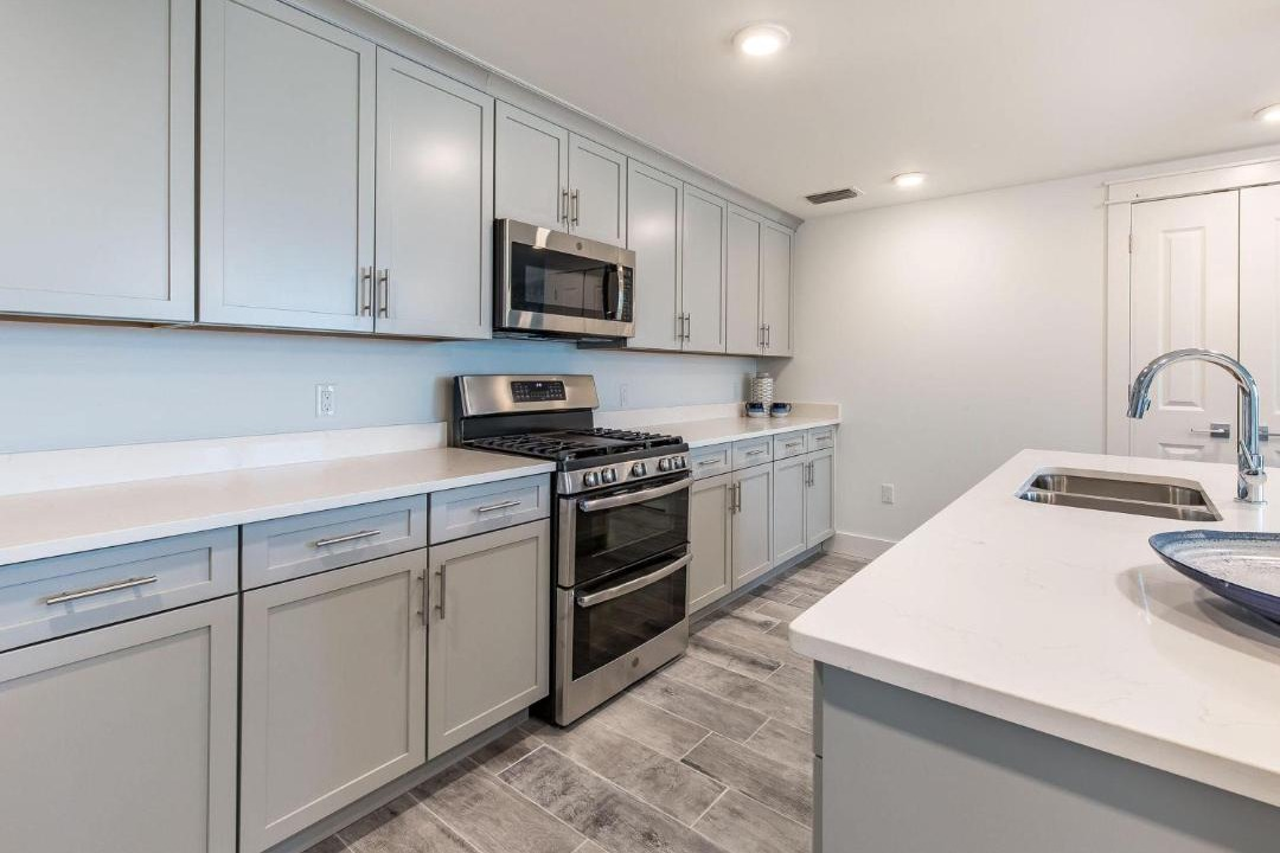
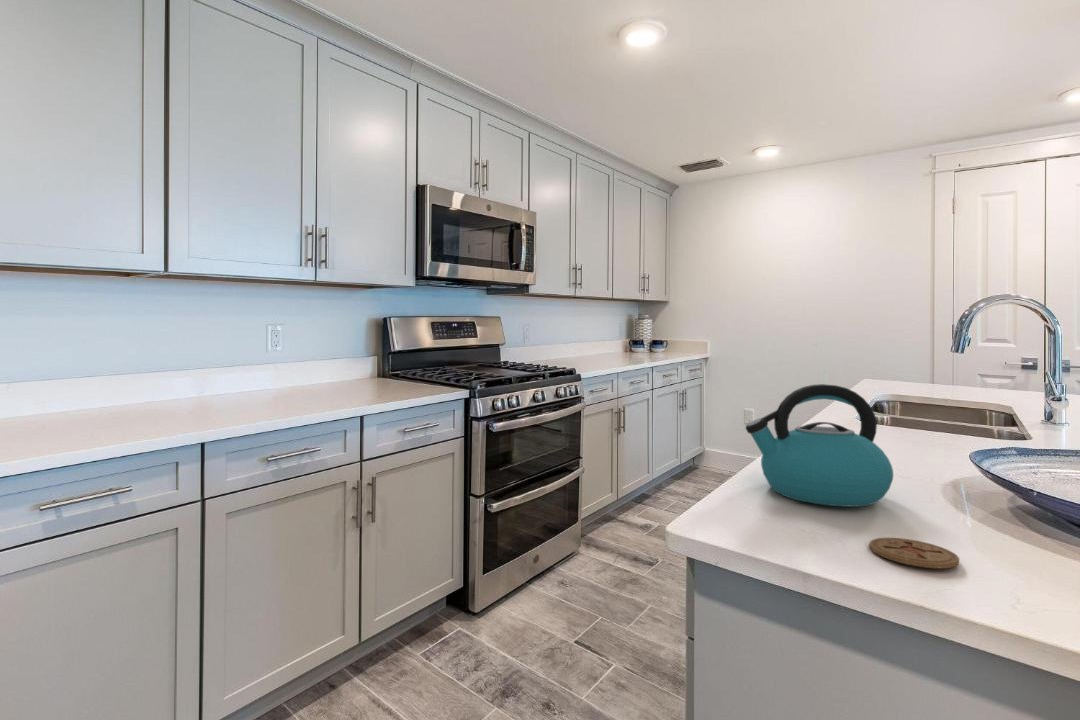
+ coaster [868,537,960,570]
+ kettle [745,383,894,508]
